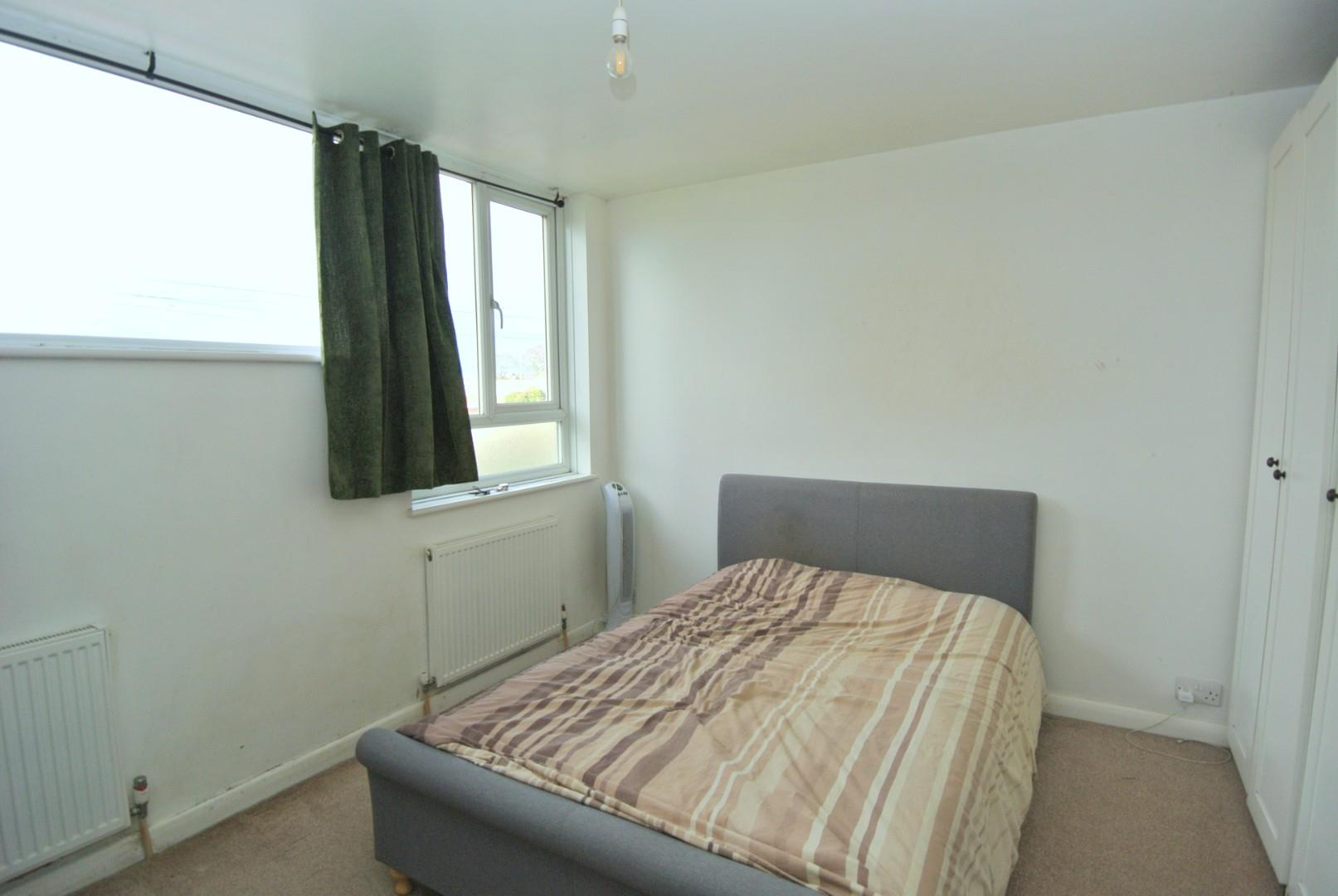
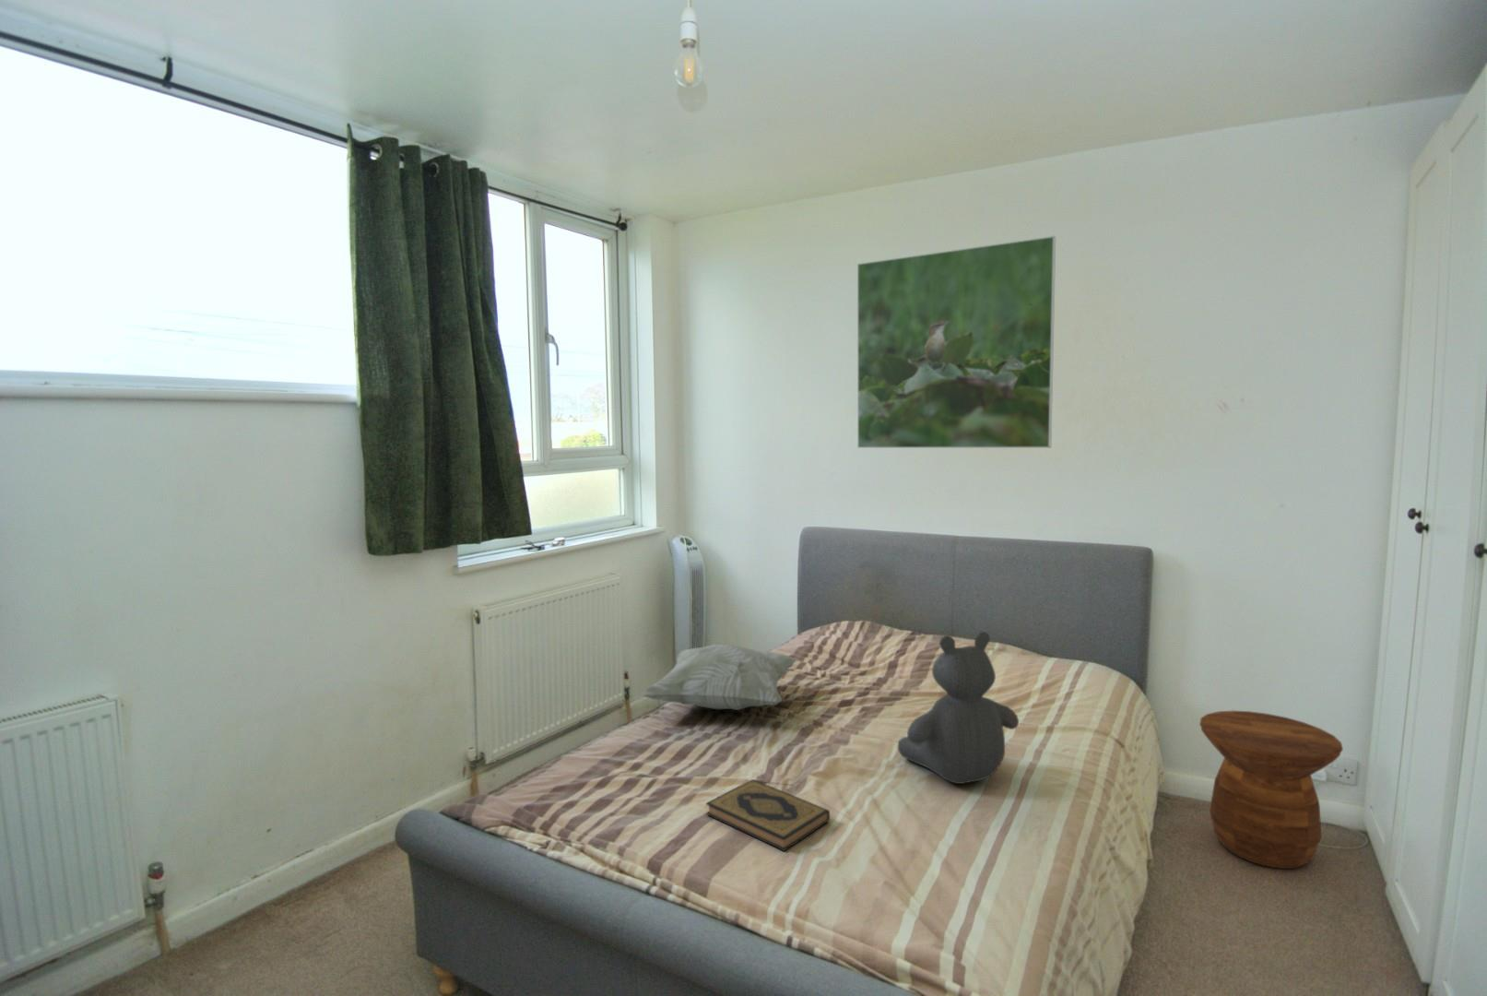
+ side table [1198,710,1344,869]
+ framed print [857,236,1057,449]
+ hardback book [706,778,830,853]
+ decorative pillow [641,644,798,711]
+ teddy bear [897,630,1019,785]
